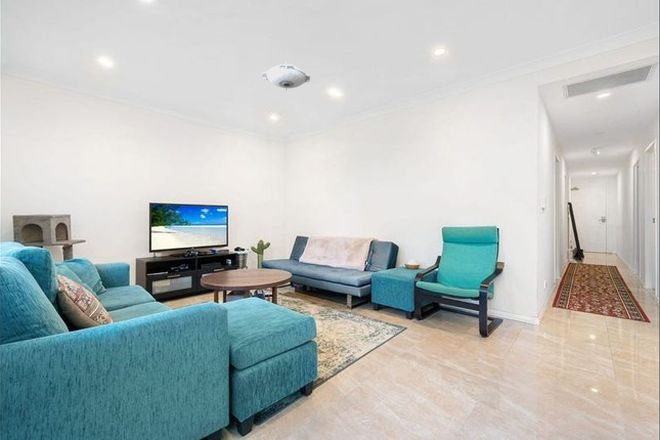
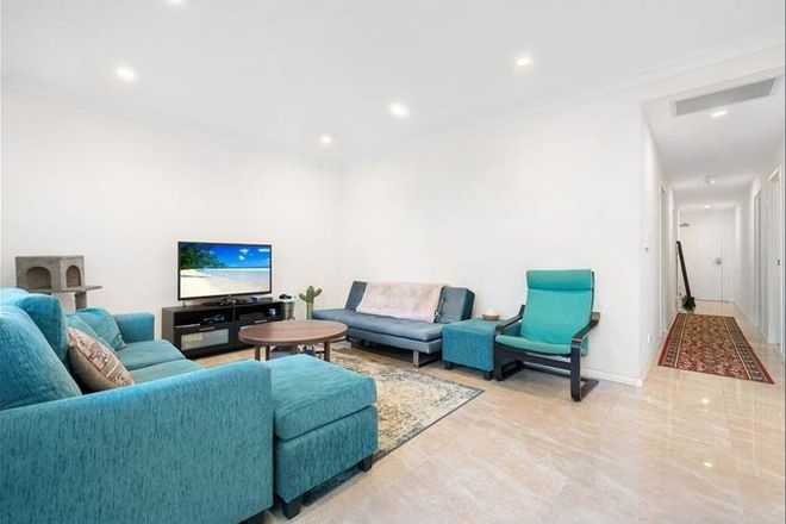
- ceiling light fixture [261,61,311,91]
